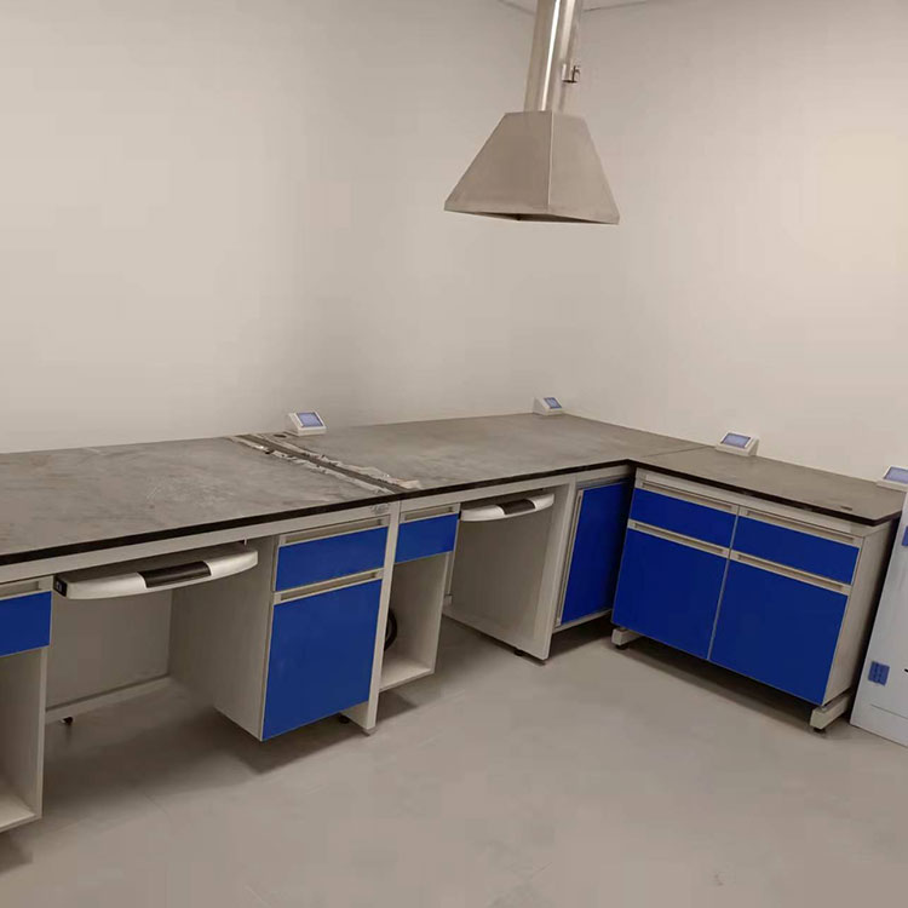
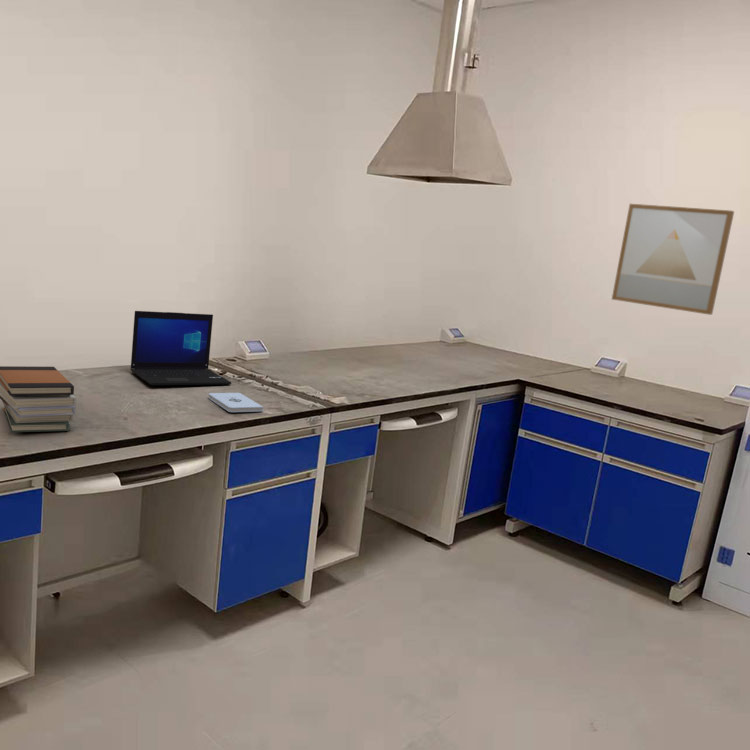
+ book stack [0,365,77,433]
+ wall art [611,203,735,316]
+ laptop [130,310,232,386]
+ notepad [207,392,264,413]
